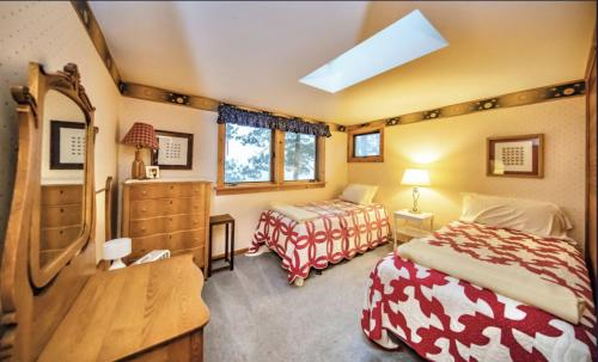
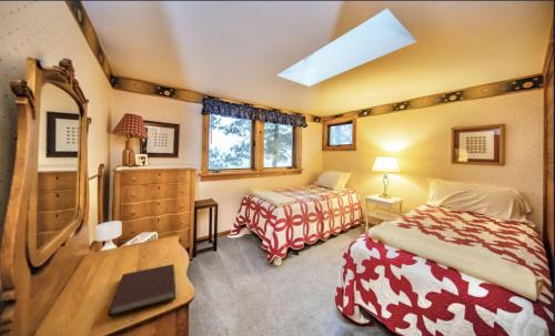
+ notebook [108,263,176,318]
